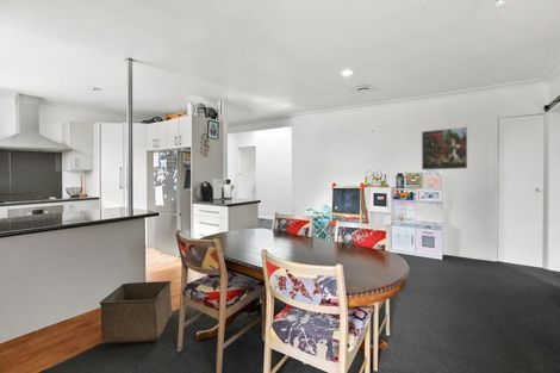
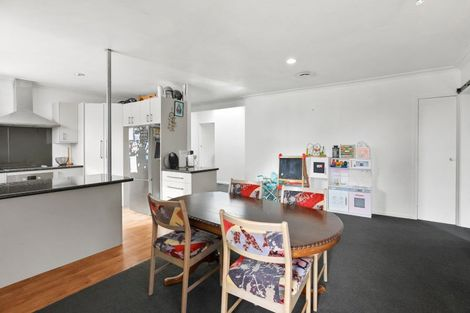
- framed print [421,126,468,170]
- storage bin [98,280,174,344]
